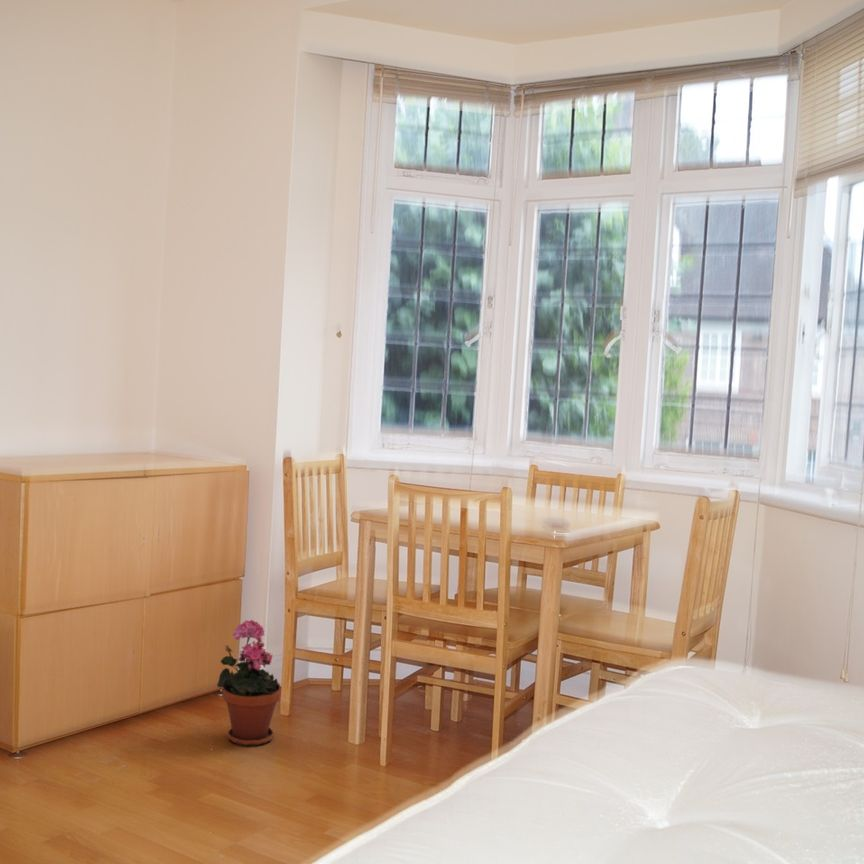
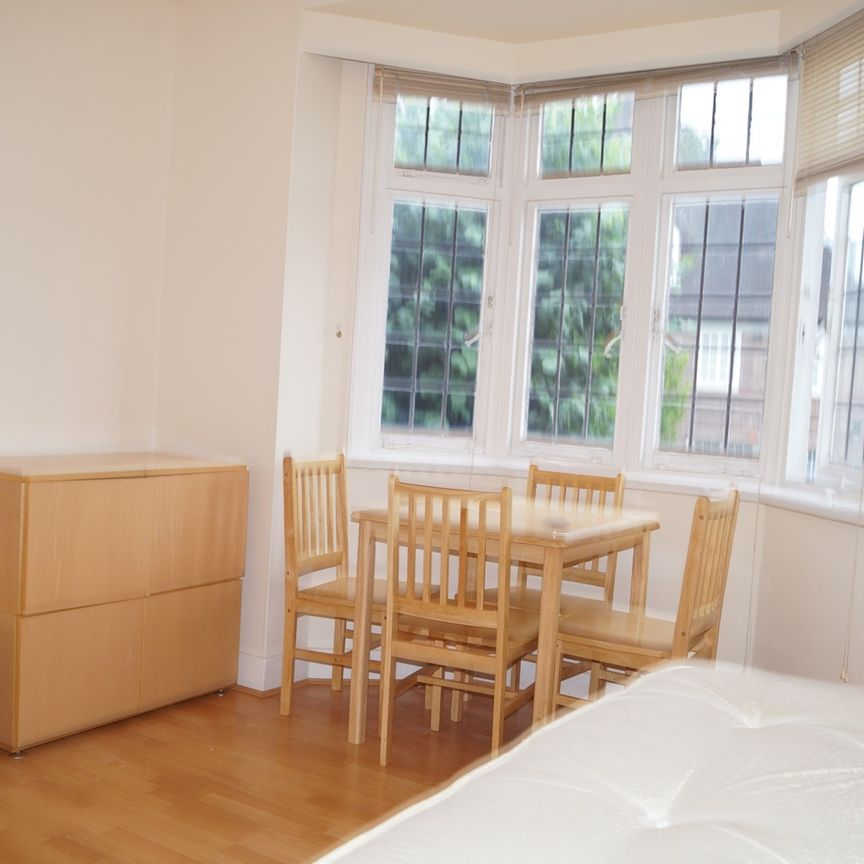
- potted plant [216,619,283,747]
